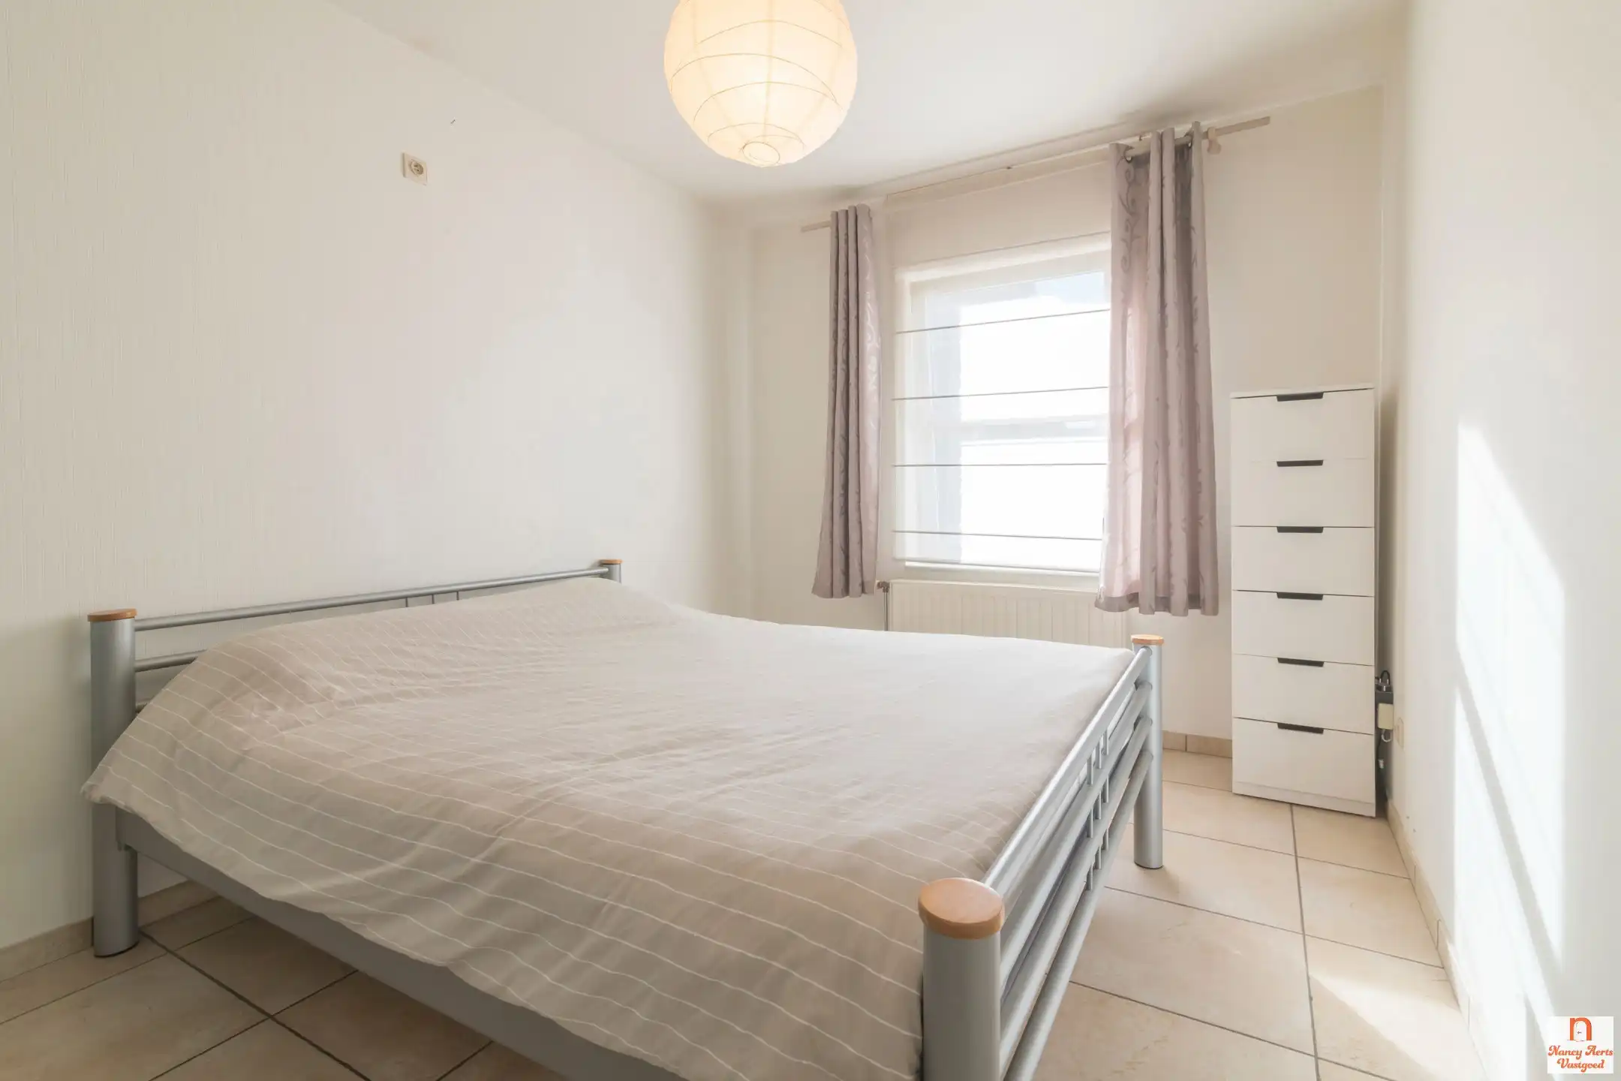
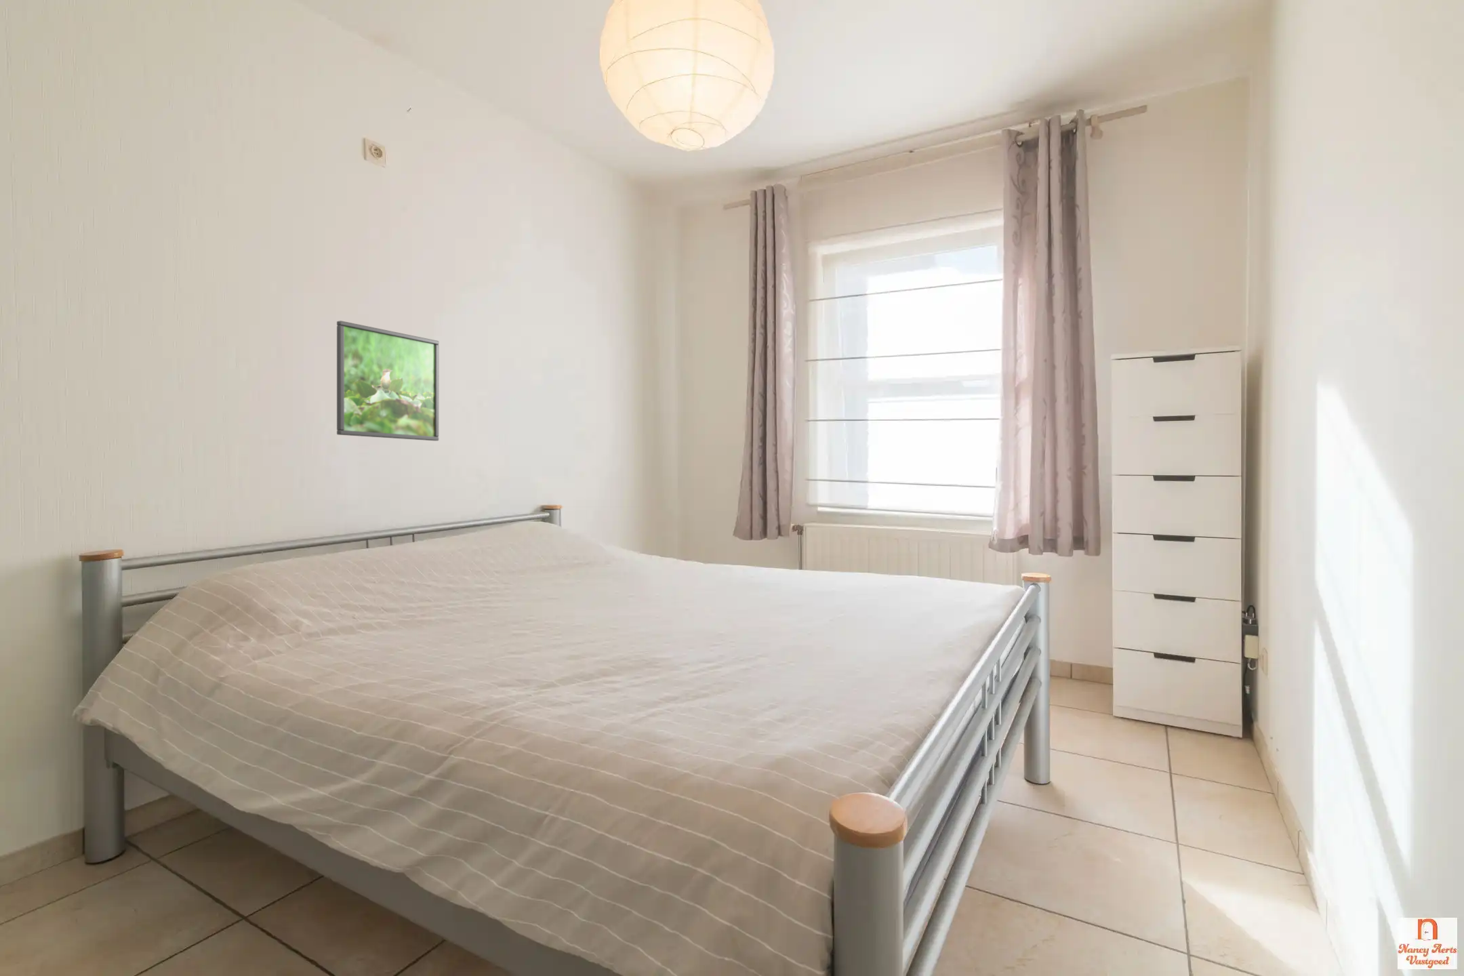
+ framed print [337,320,439,441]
